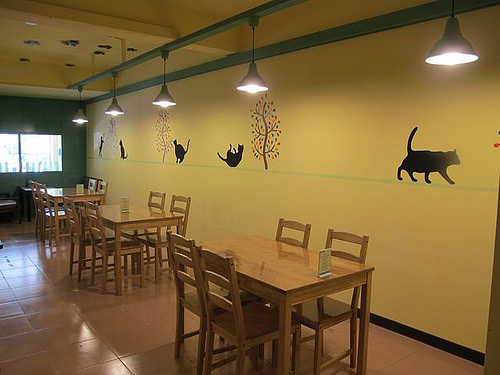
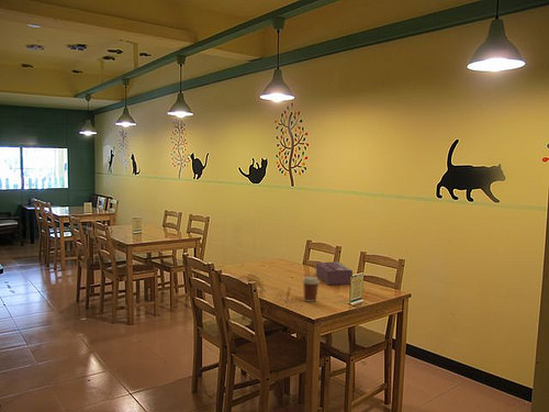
+ coffee cup [301,275,321,303]
+ tissue box [315,260,354,286]
